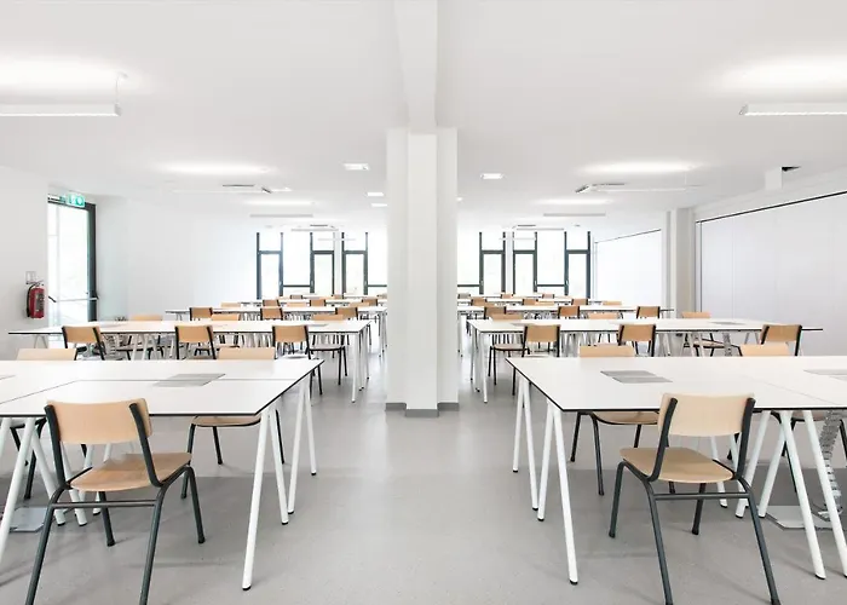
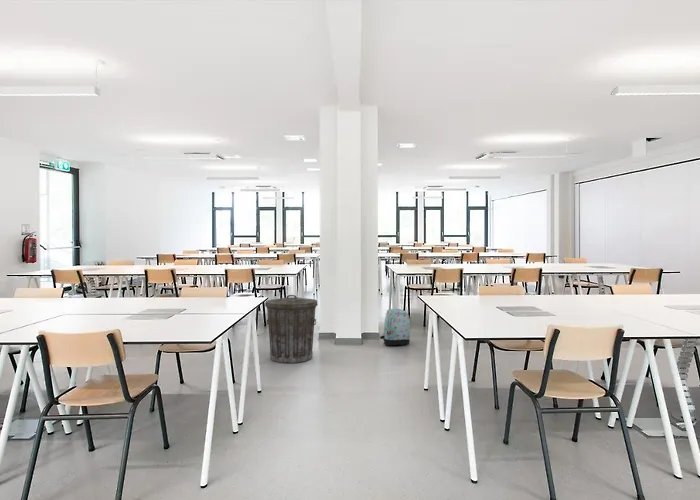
+ trash can [264,294,319,364]
+ backpack [379,307,411,347]
